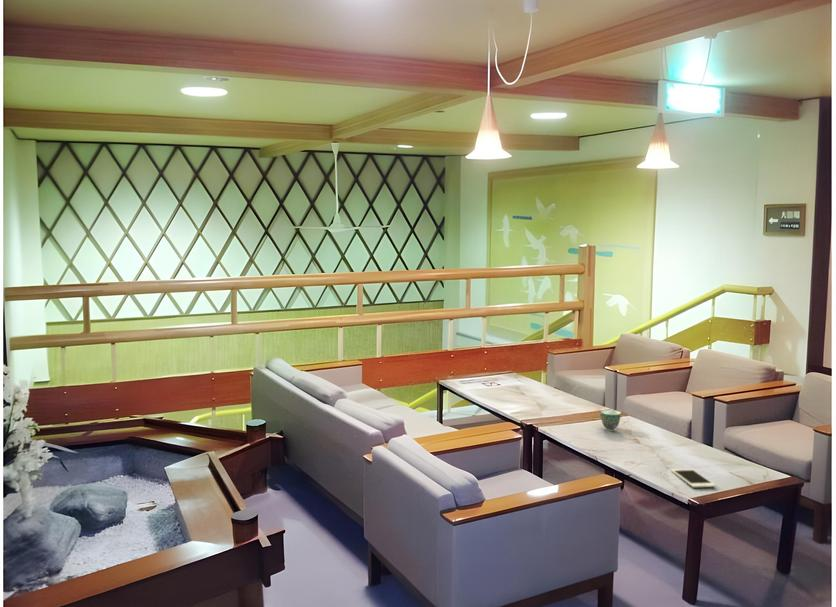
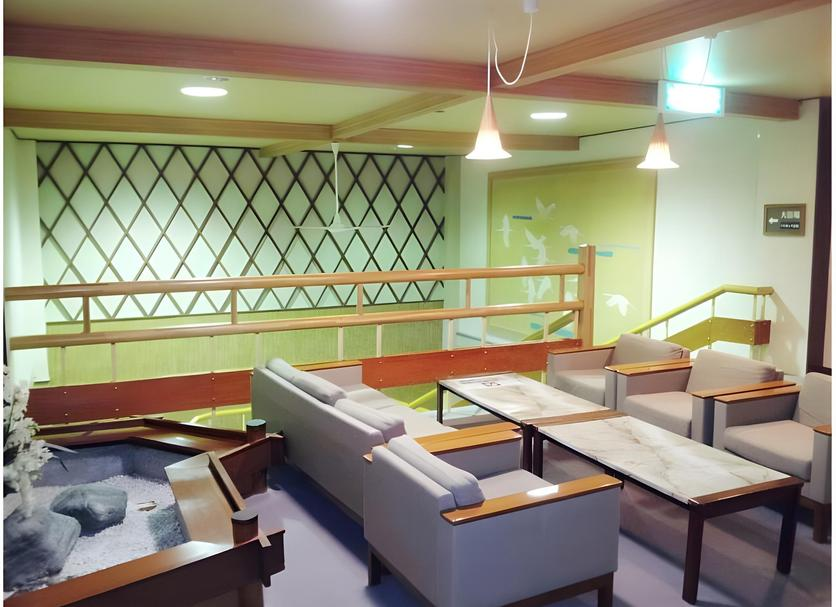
- teacup [599,408,622,432]
- cell phone [670,468,717,488]
